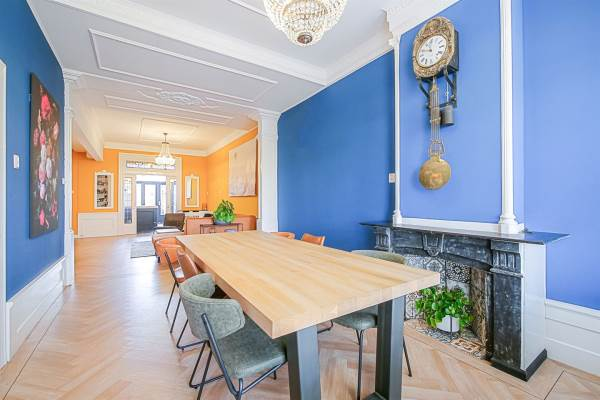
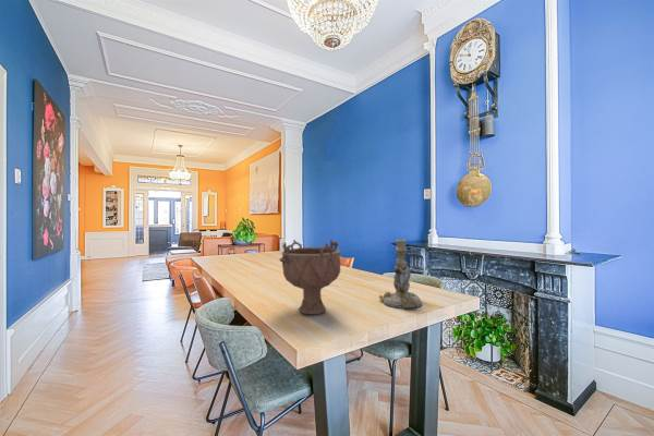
+ candlestick [378,239,423,310]
+ decorative bowl [279,239,342,316]
